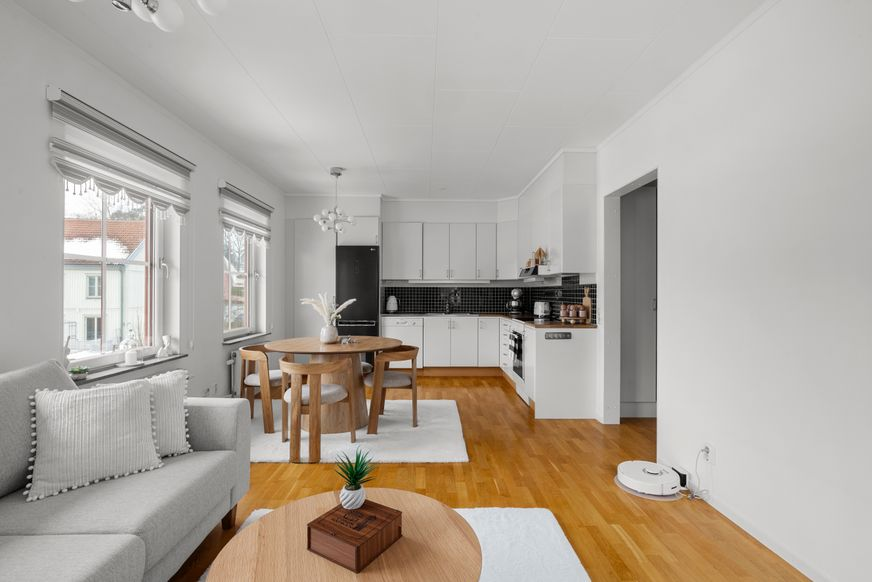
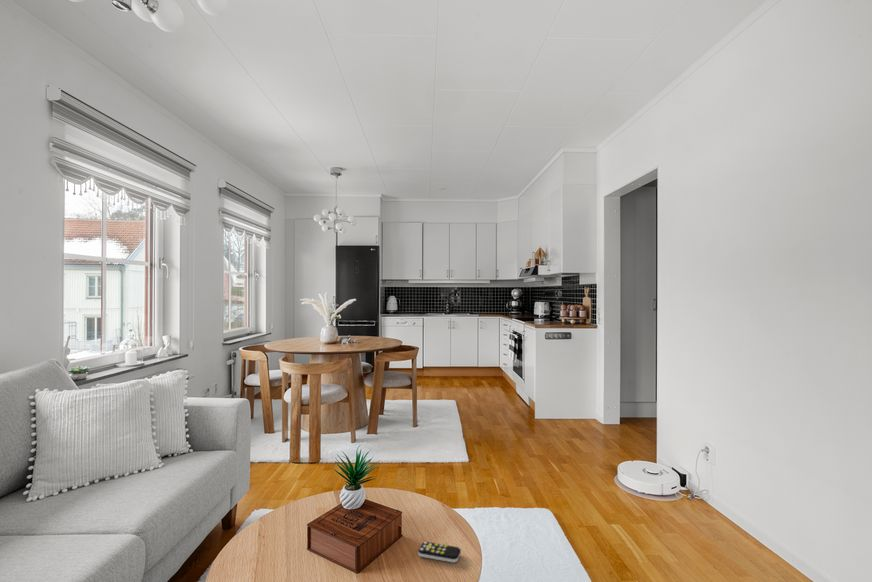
+ remote control [417,541,462,564]
